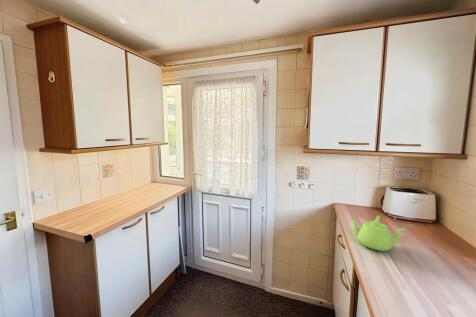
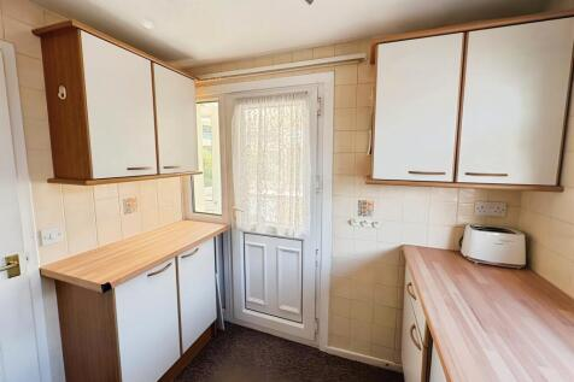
- teapot [349,215,407,252]
